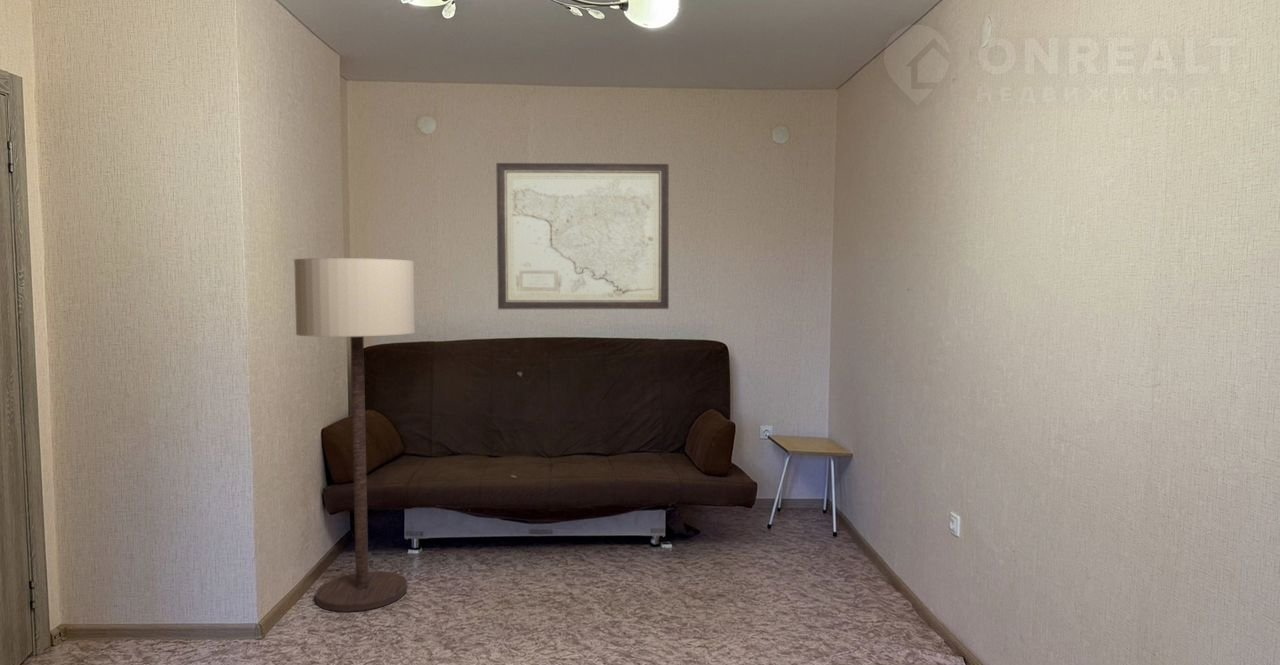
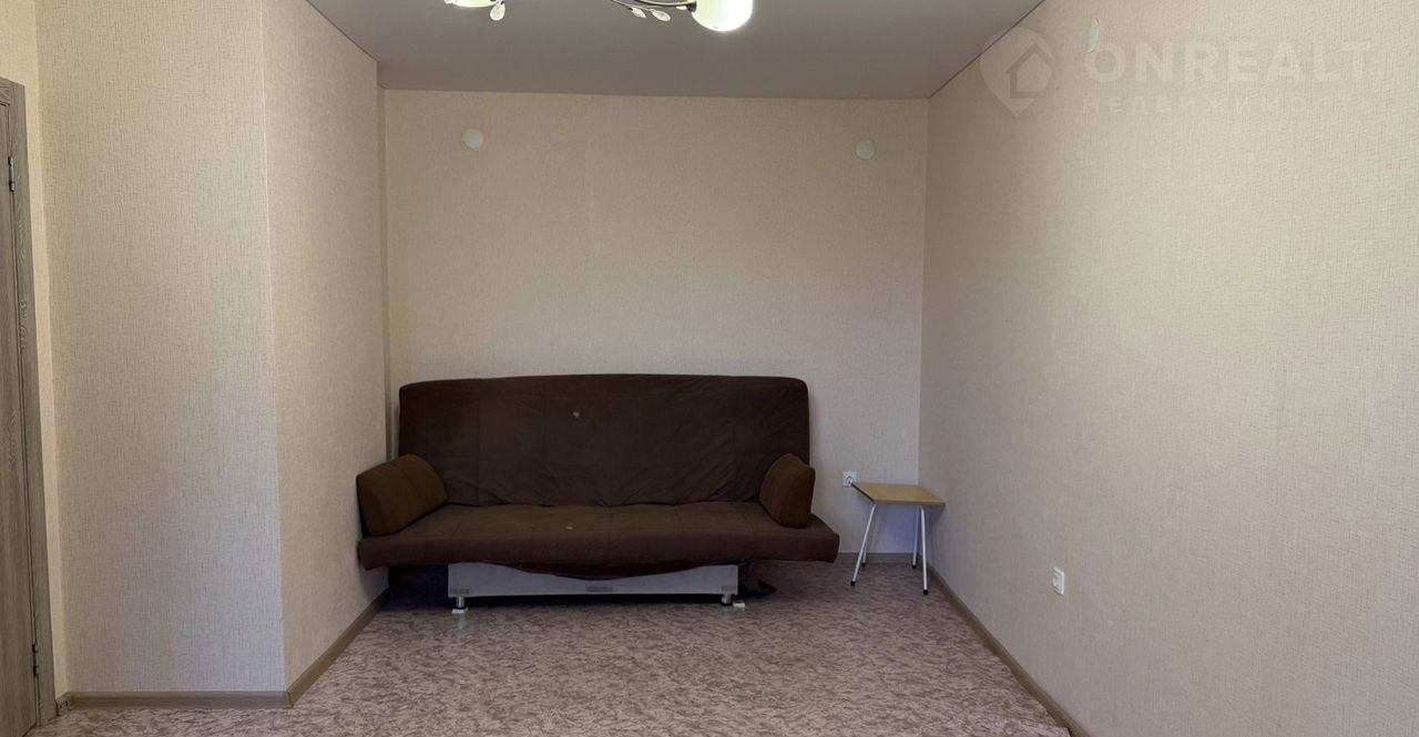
- floor lamp [293,257,416,613]
- wall art [495,162,670,310]
